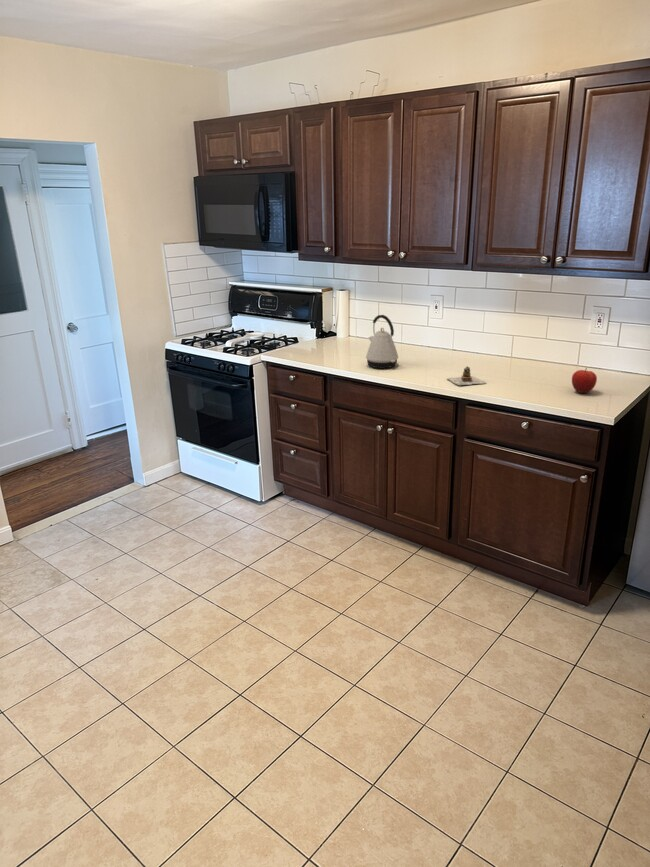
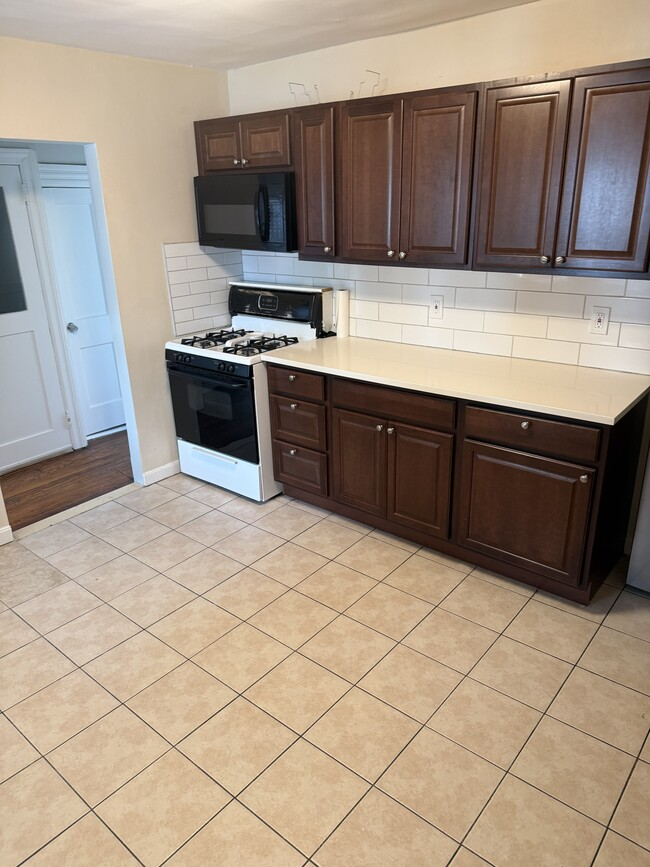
- kettle [365,314,399,369]
- fruit [571,367,598,394]
- teapot [447,365,487,386]
